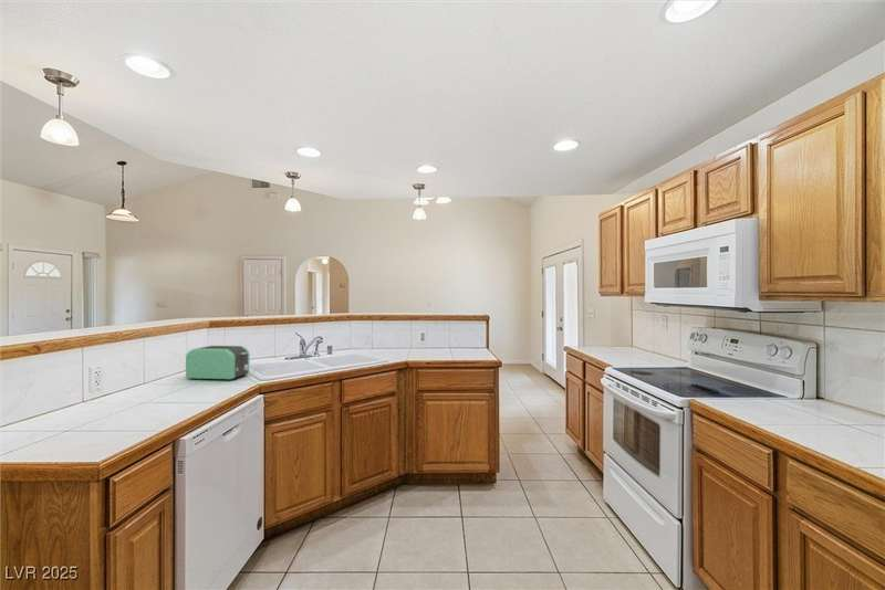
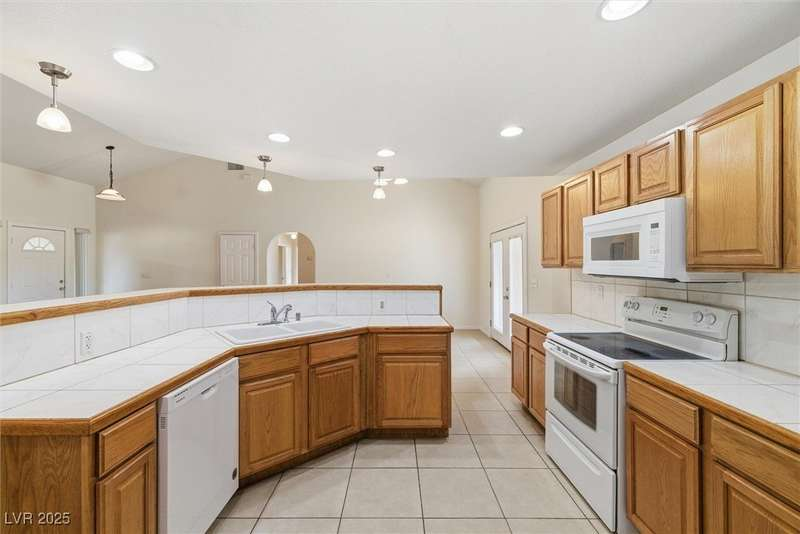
- toaster [185,345,250,381]
